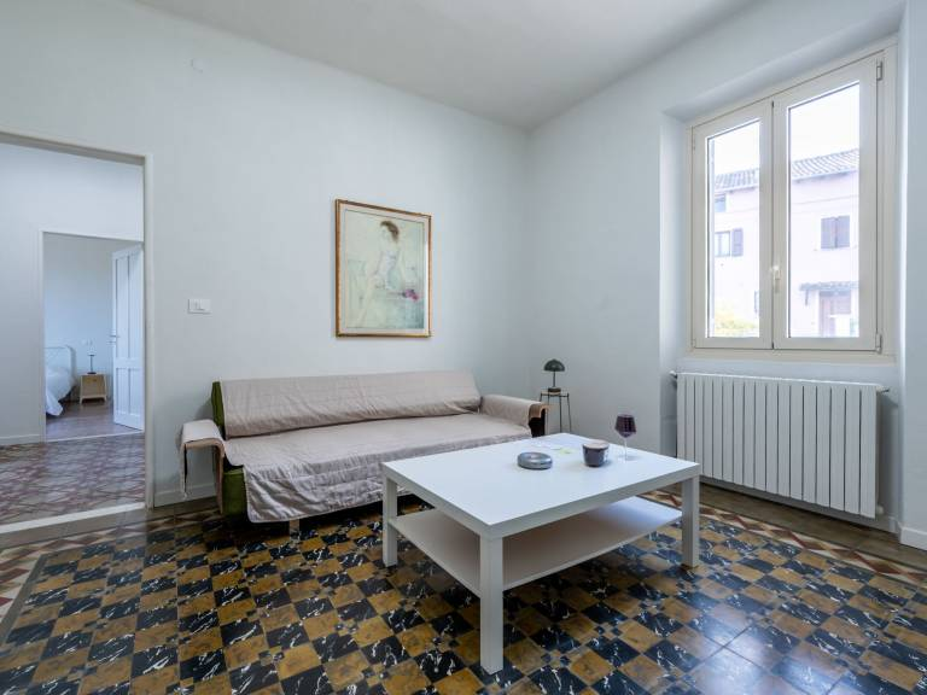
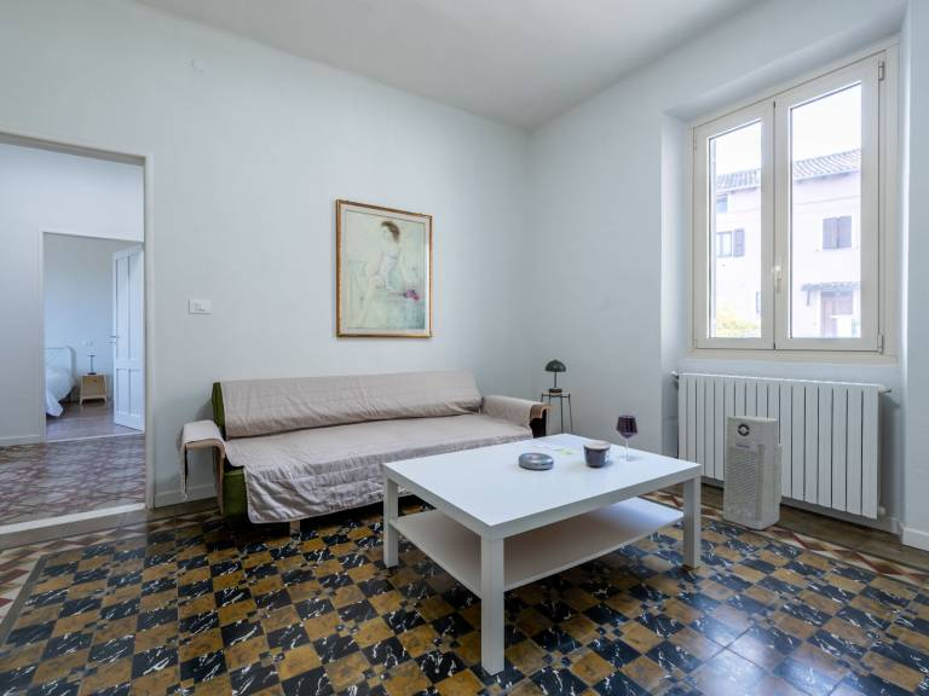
+ air purifier [722,414,783,530]
